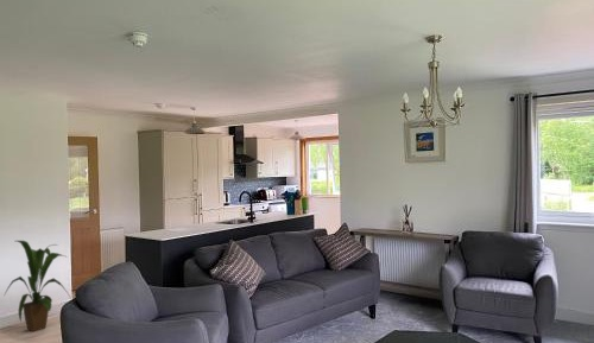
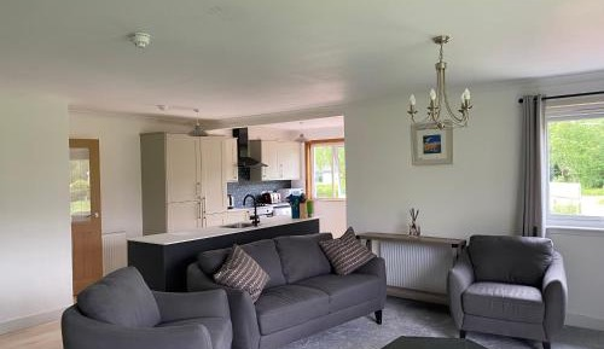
- house plant [4,240,71,332]
